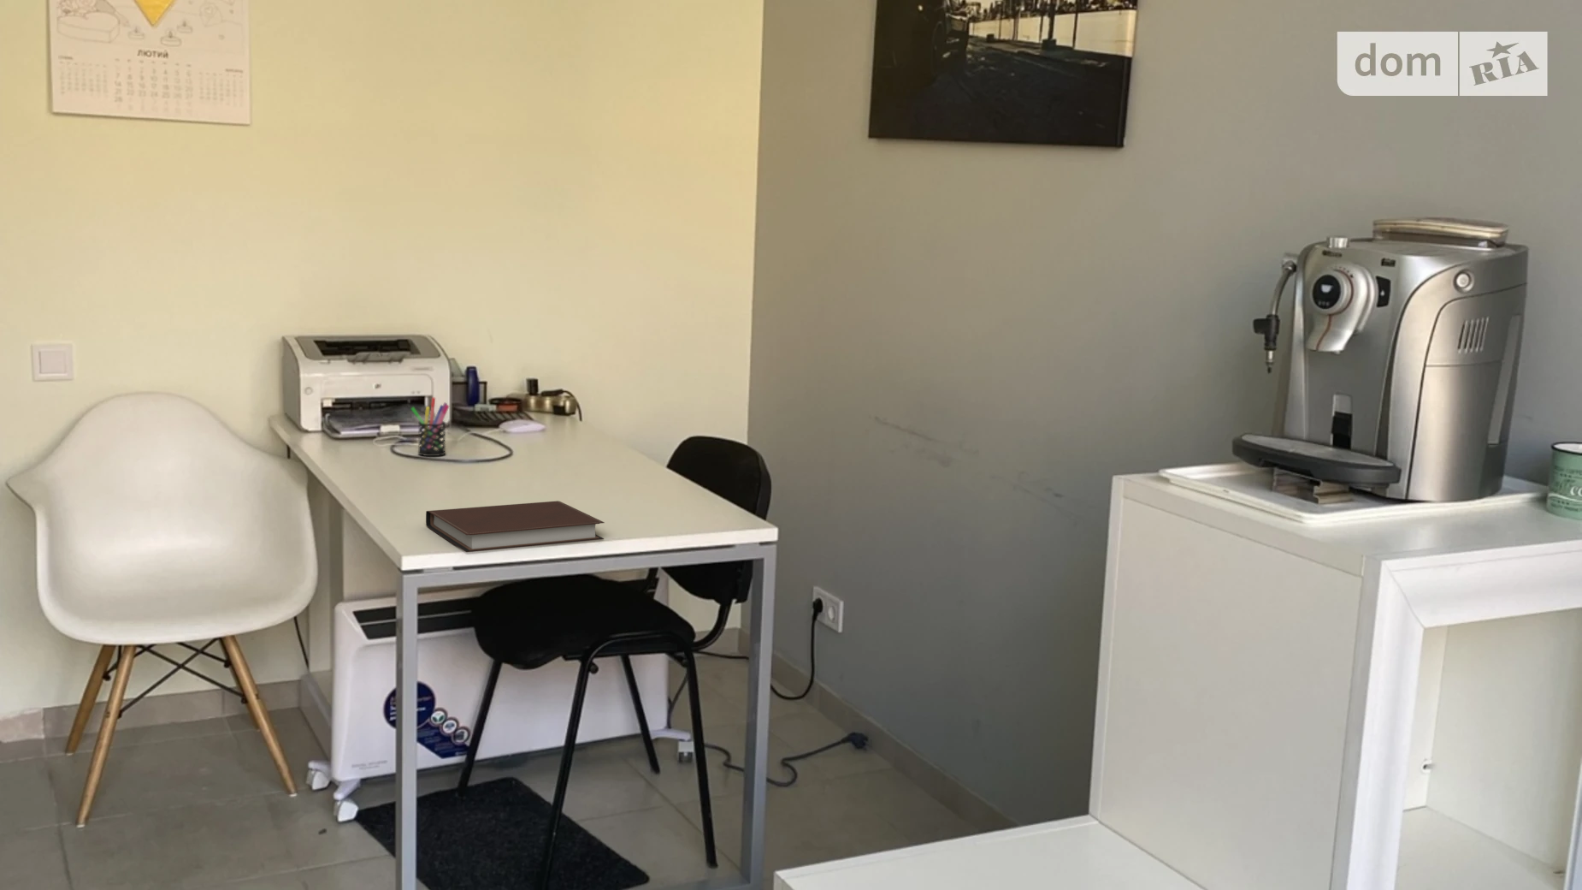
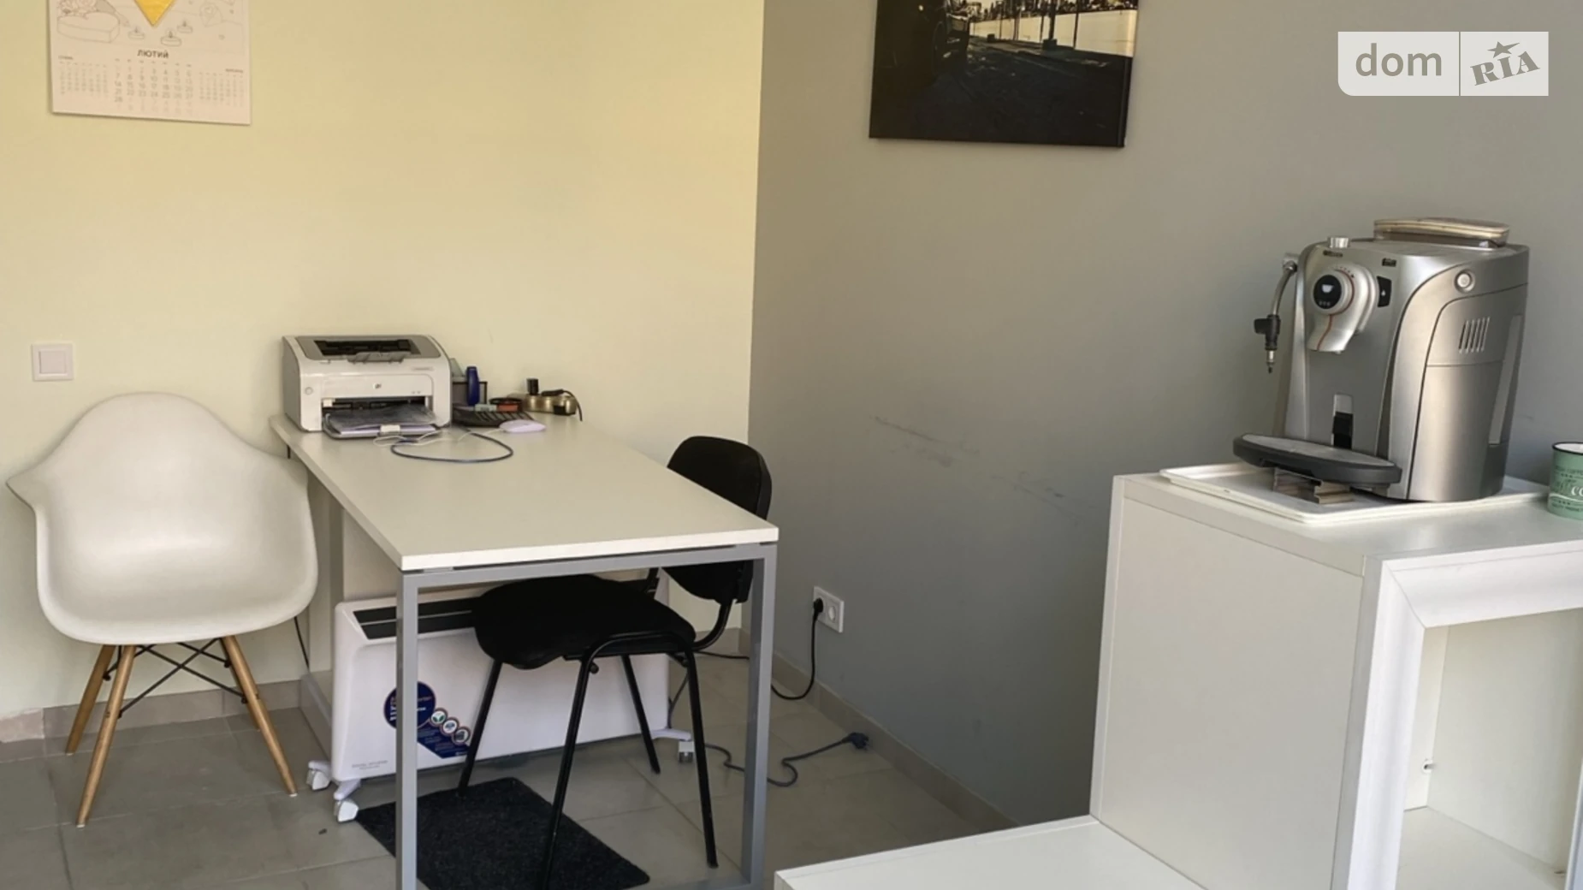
- pen holder [410,397,450,457]
- notebook [425,500,605,553]
